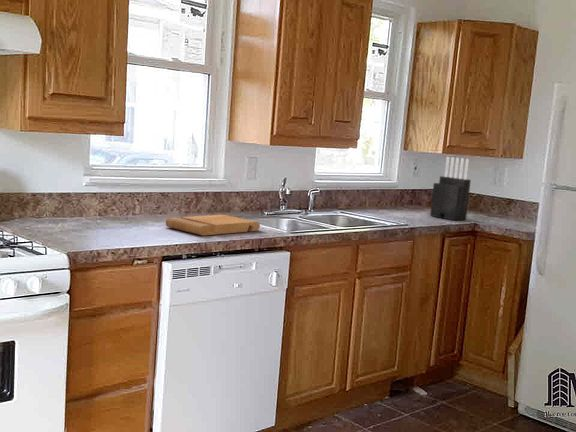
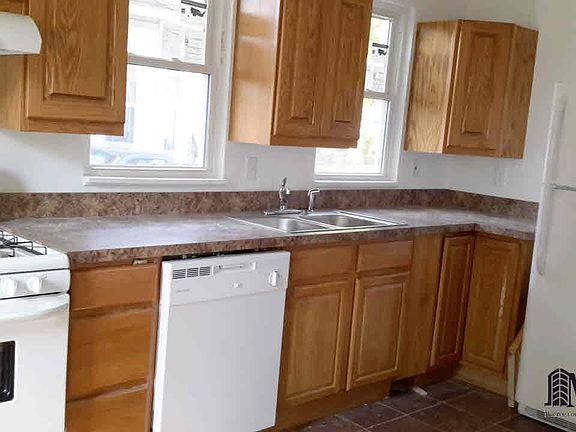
- knife block [429,156,472,222]
- cutting board [165,214,261,237]
